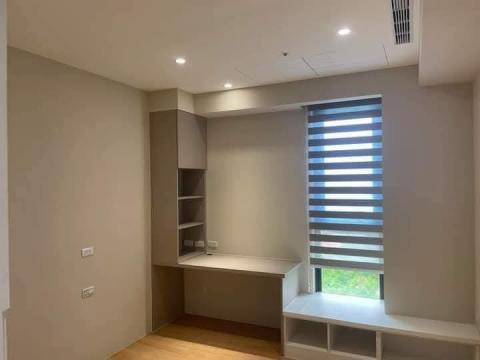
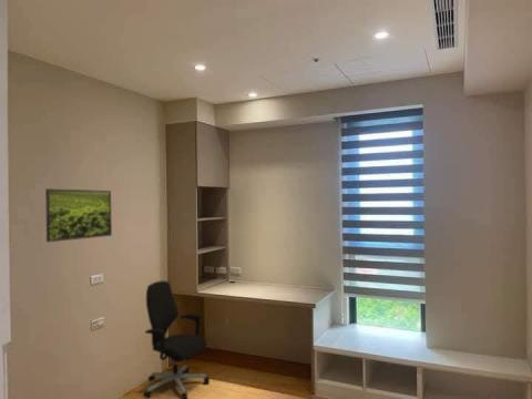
+ office chair [142,279,211,399]
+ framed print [44,187,113,243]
